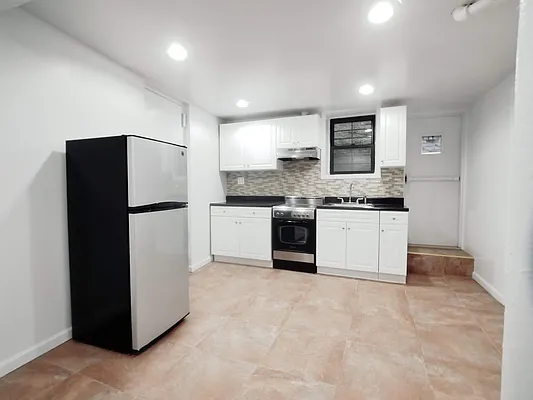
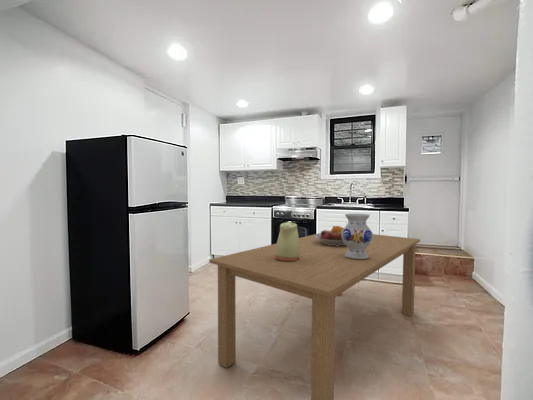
+ dining table [208,230,421,400]
+ fruit bowl [315,225,345,246]
+ vase [342,213,374,259]
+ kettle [275,221,300,261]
